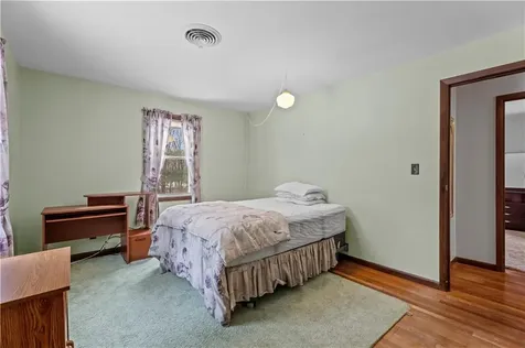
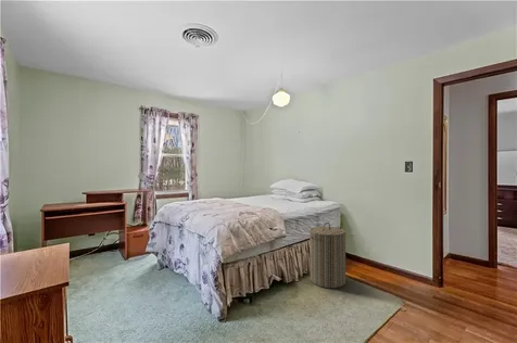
+ laundry hamper [308,221,346,289]
